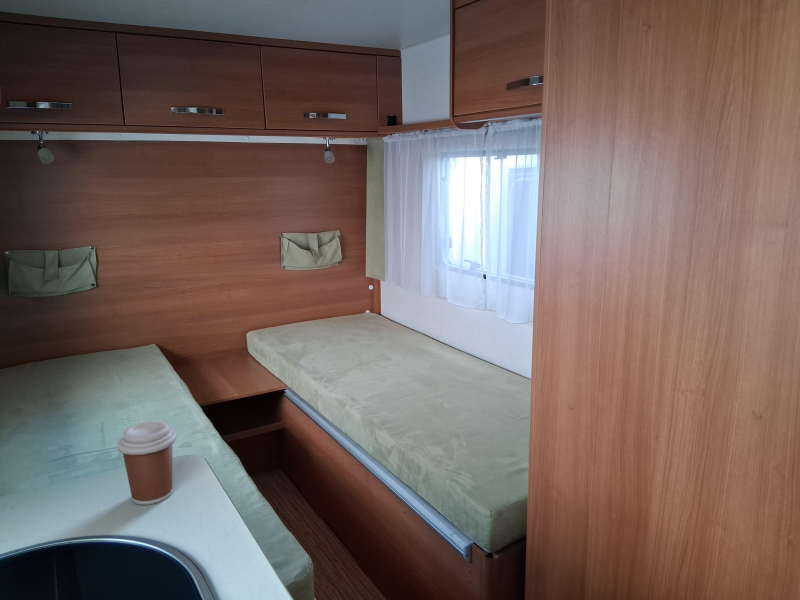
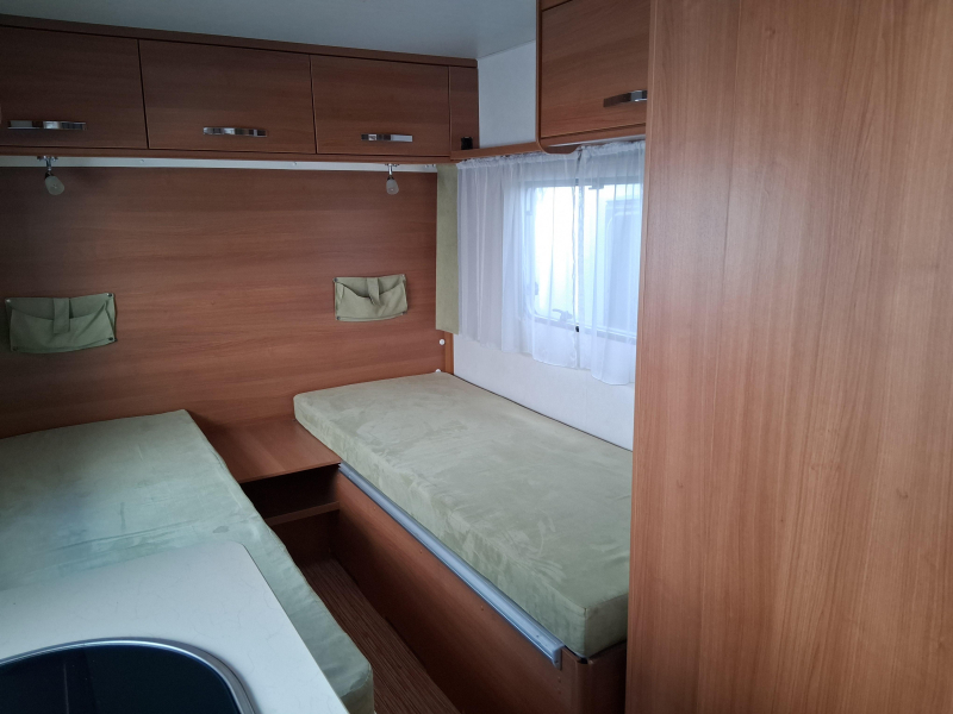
- coffee cup [116,420,177,506]
